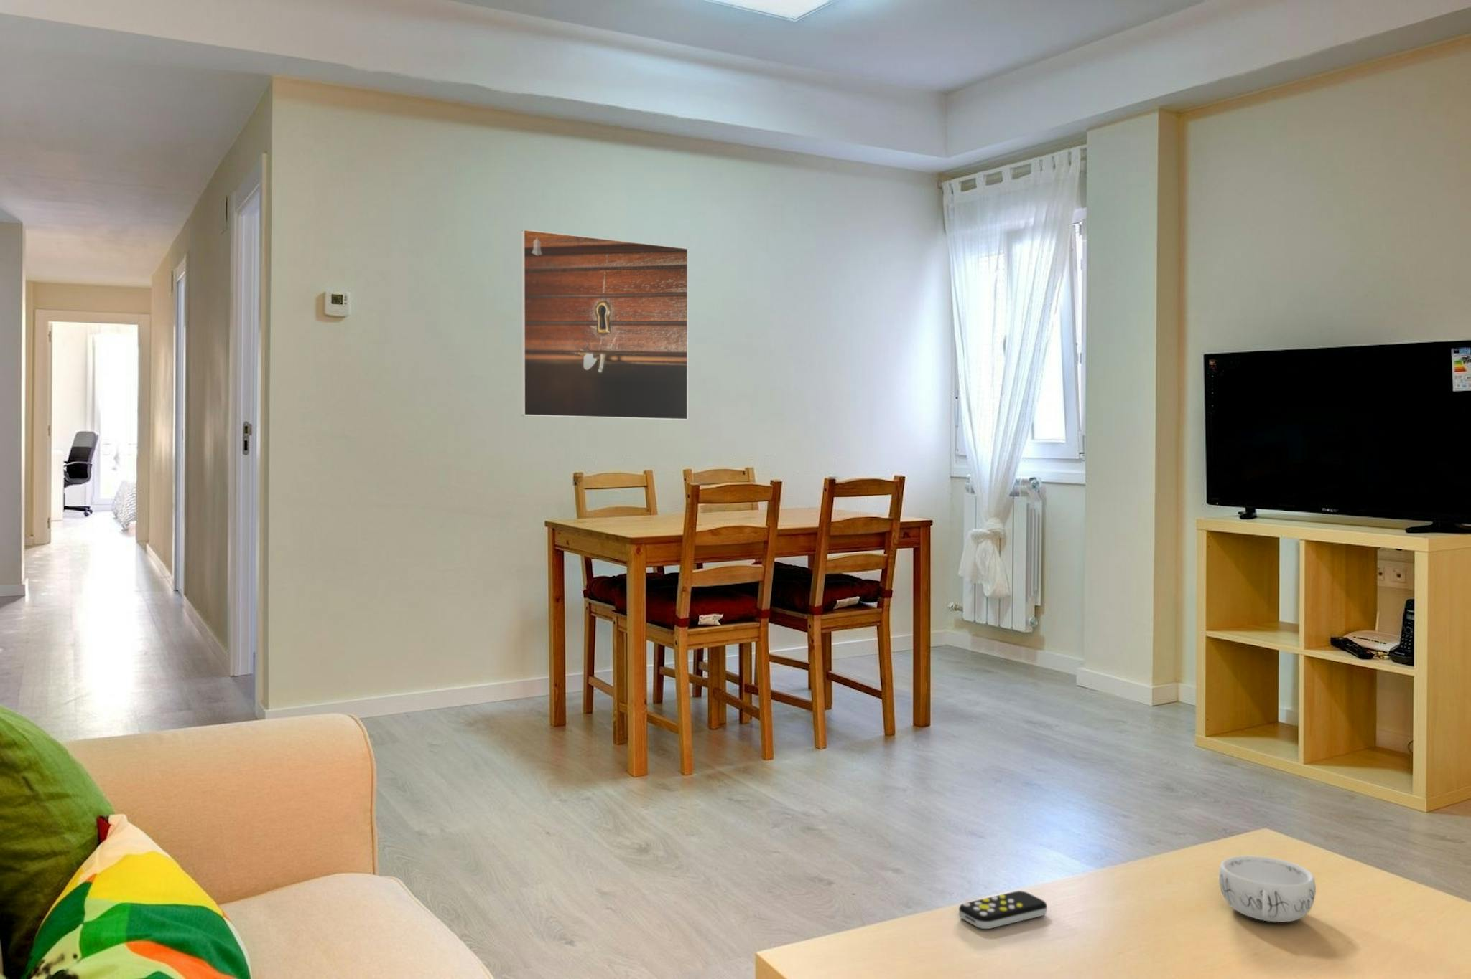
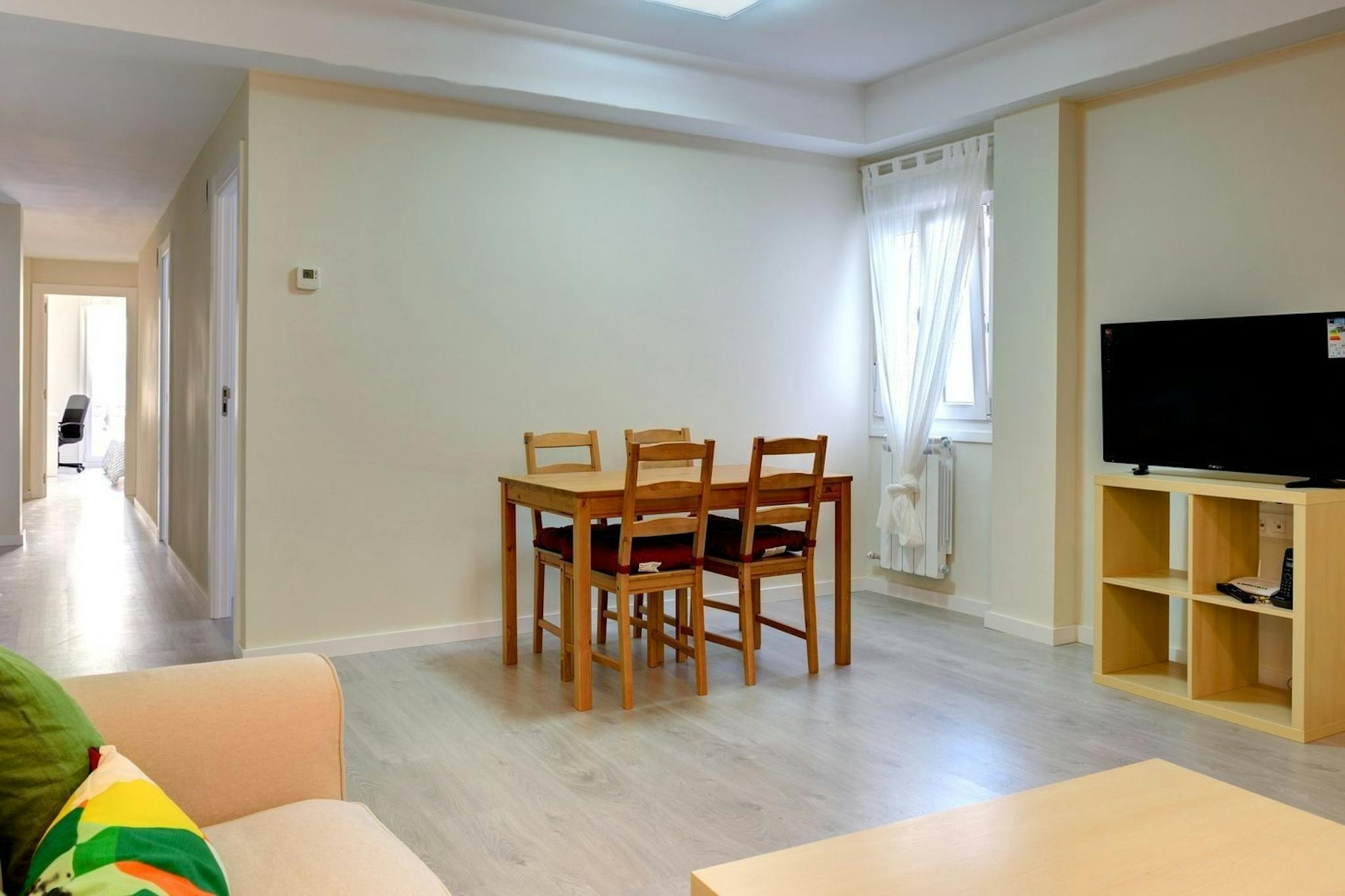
- remote control [958,890,1048,930]
- decorative bowl [1218,854,1317,923]
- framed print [519,228,689,421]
